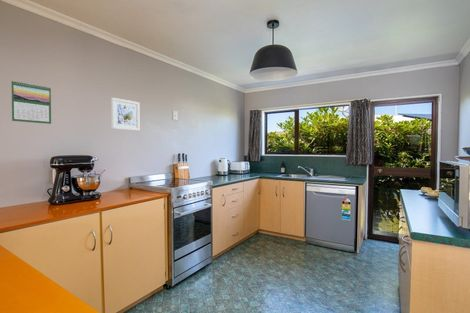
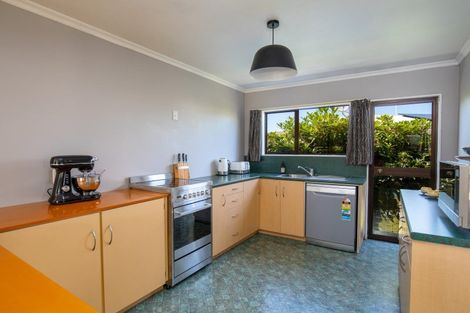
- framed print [110,97,140,132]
- calendar [10,79,52,125]
